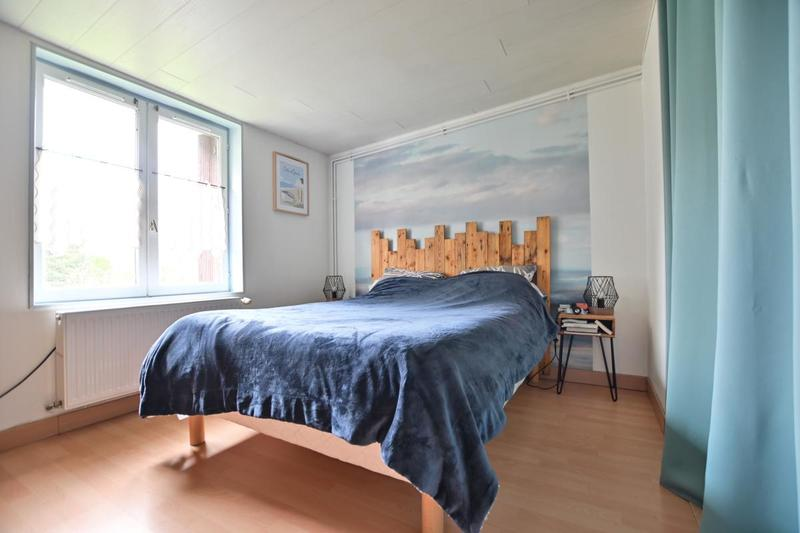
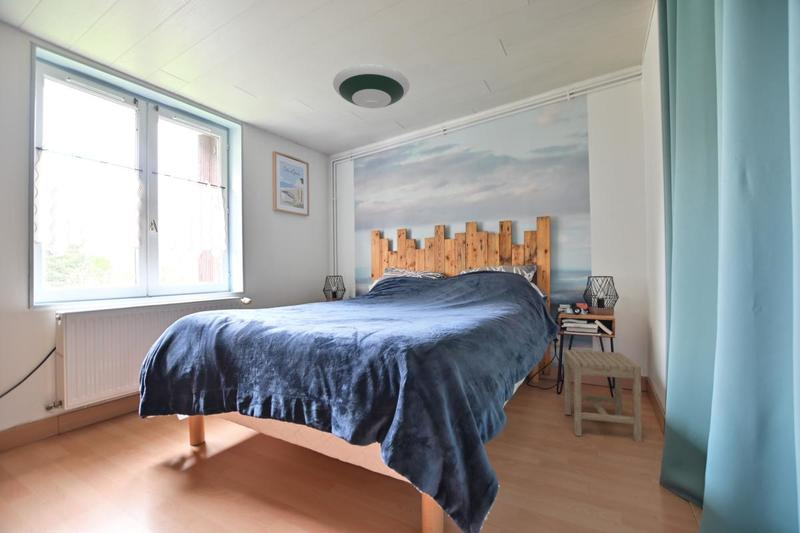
+ stool [563,349,643,443]
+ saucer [332,63,410,109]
